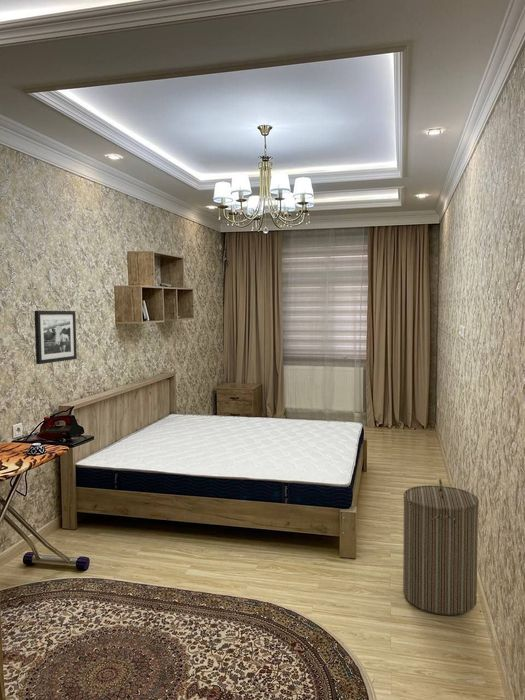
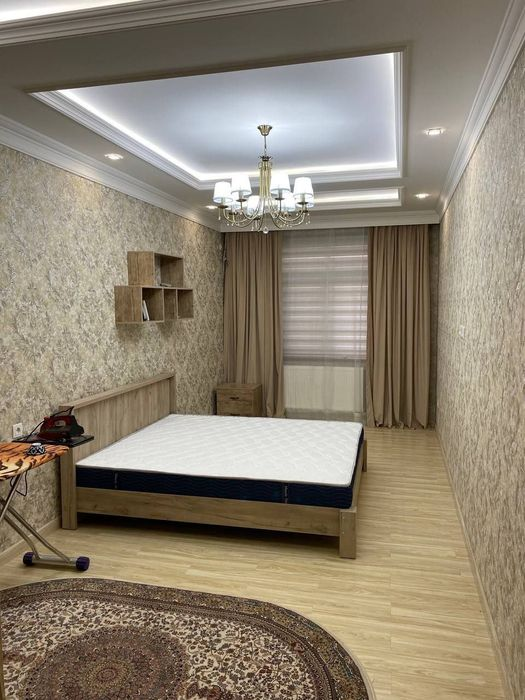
- laundry hamper [402,478,480,616]
- picture frame [33,310,78,365]
